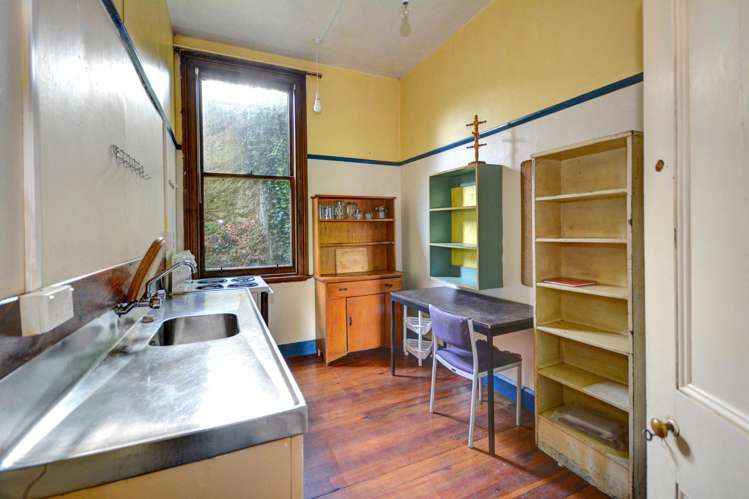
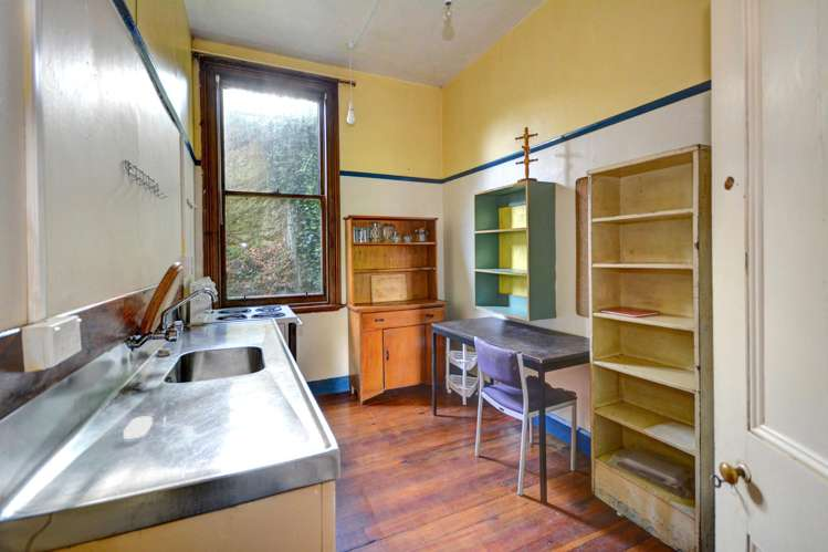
+ soap bar [123,415,154,440]
